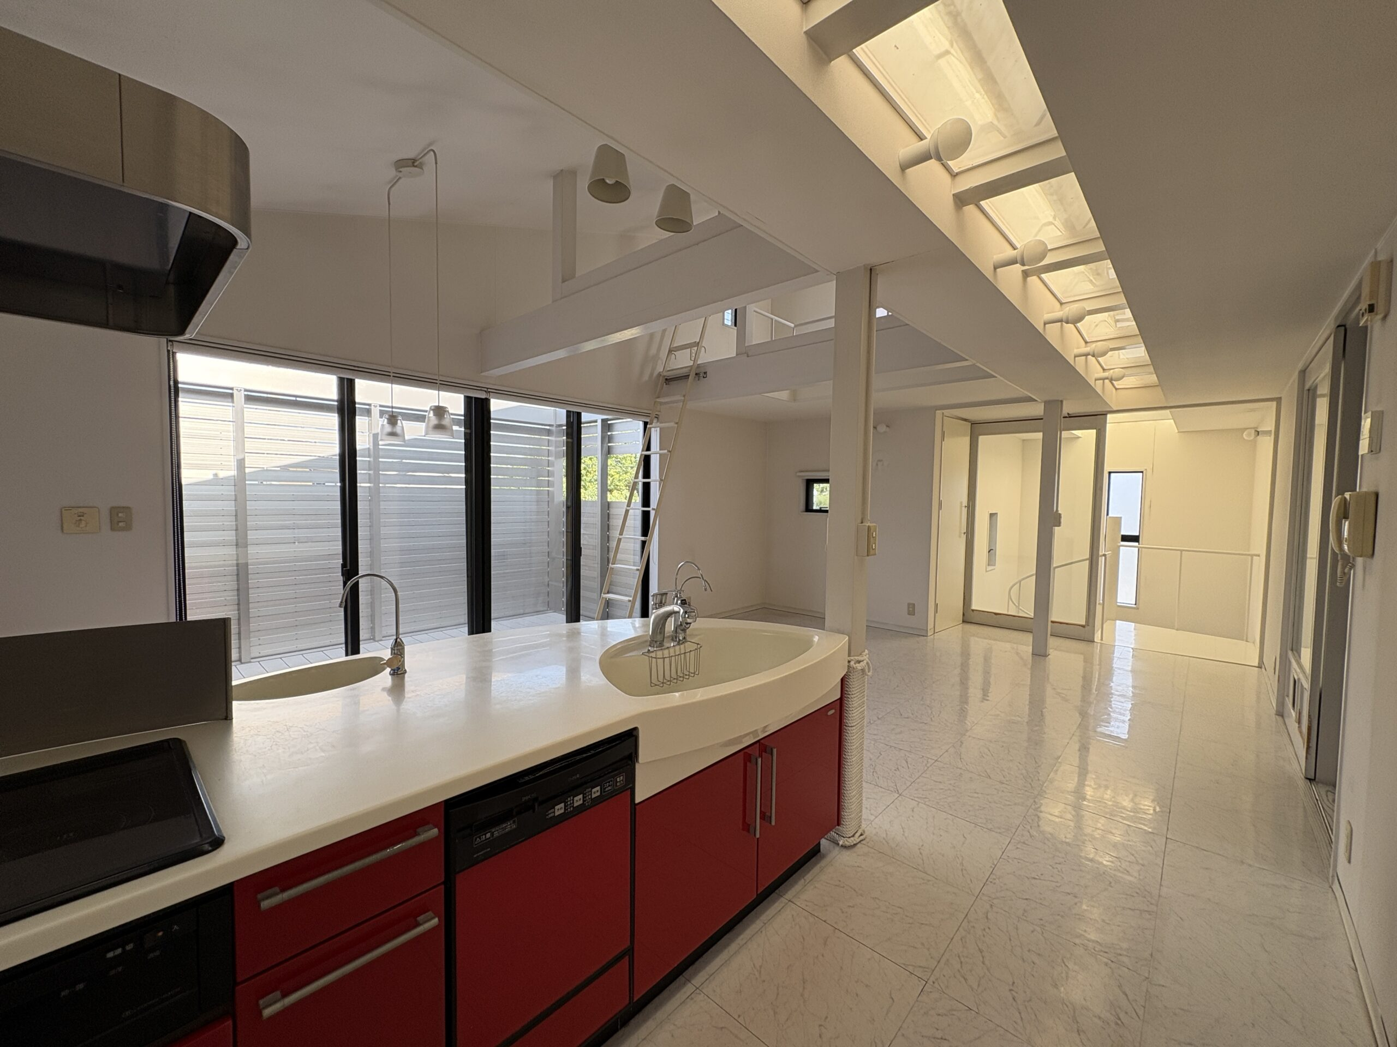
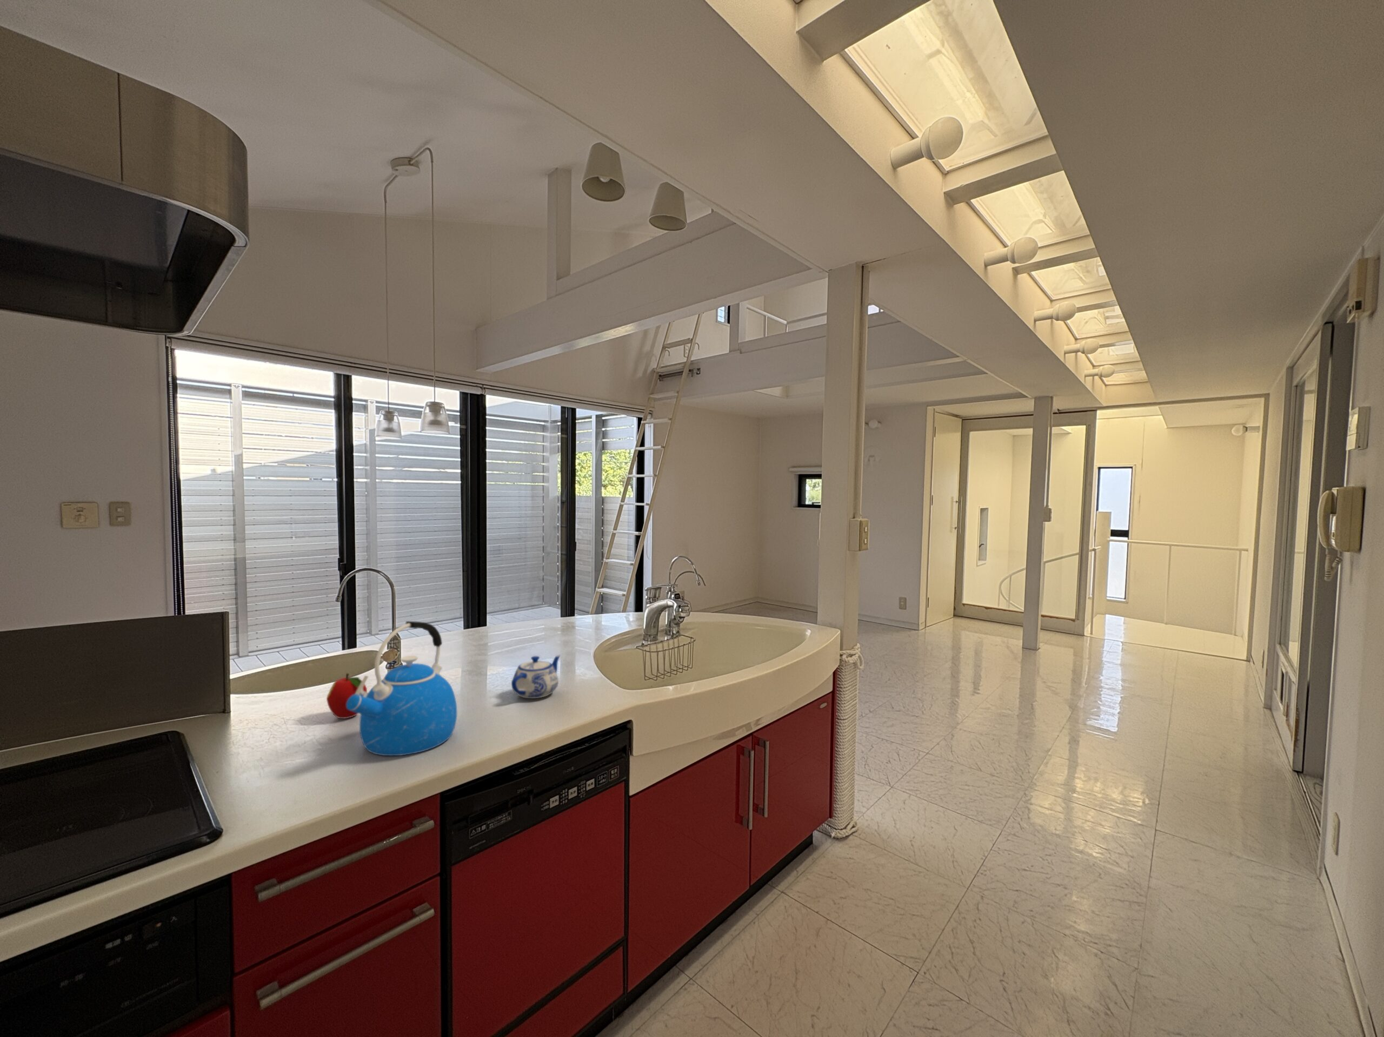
+ fruit [326,673,367,719]
+ kettle [347,621,458,756]
+ teapot [511,655,561,699]
